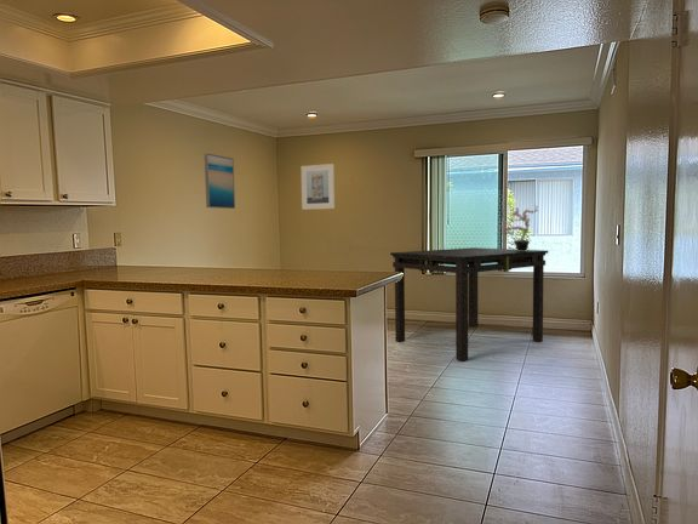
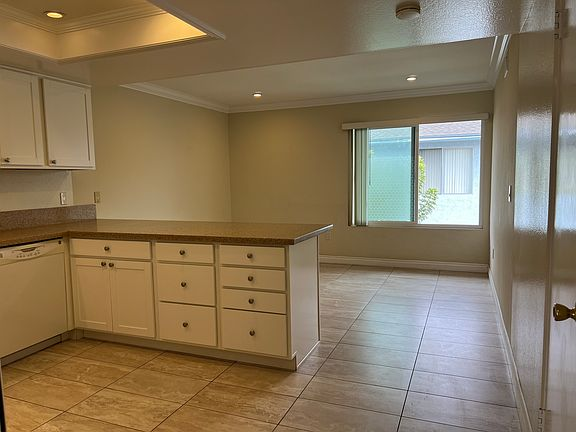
- wall art [204,153,236,210]
- dining table [389,246,549,361]
- potted plant [497,205,539,251]
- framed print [299,163,336,211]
